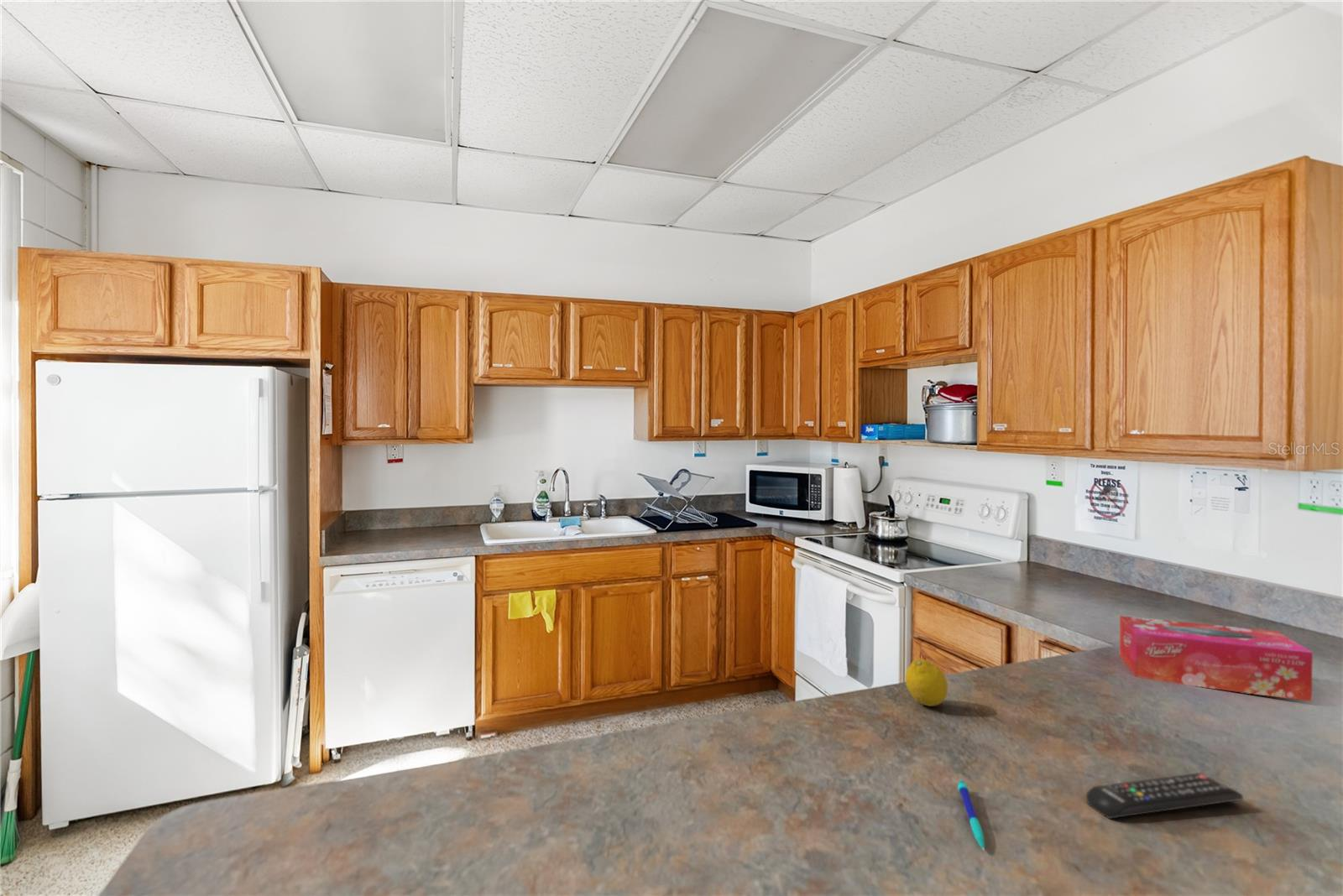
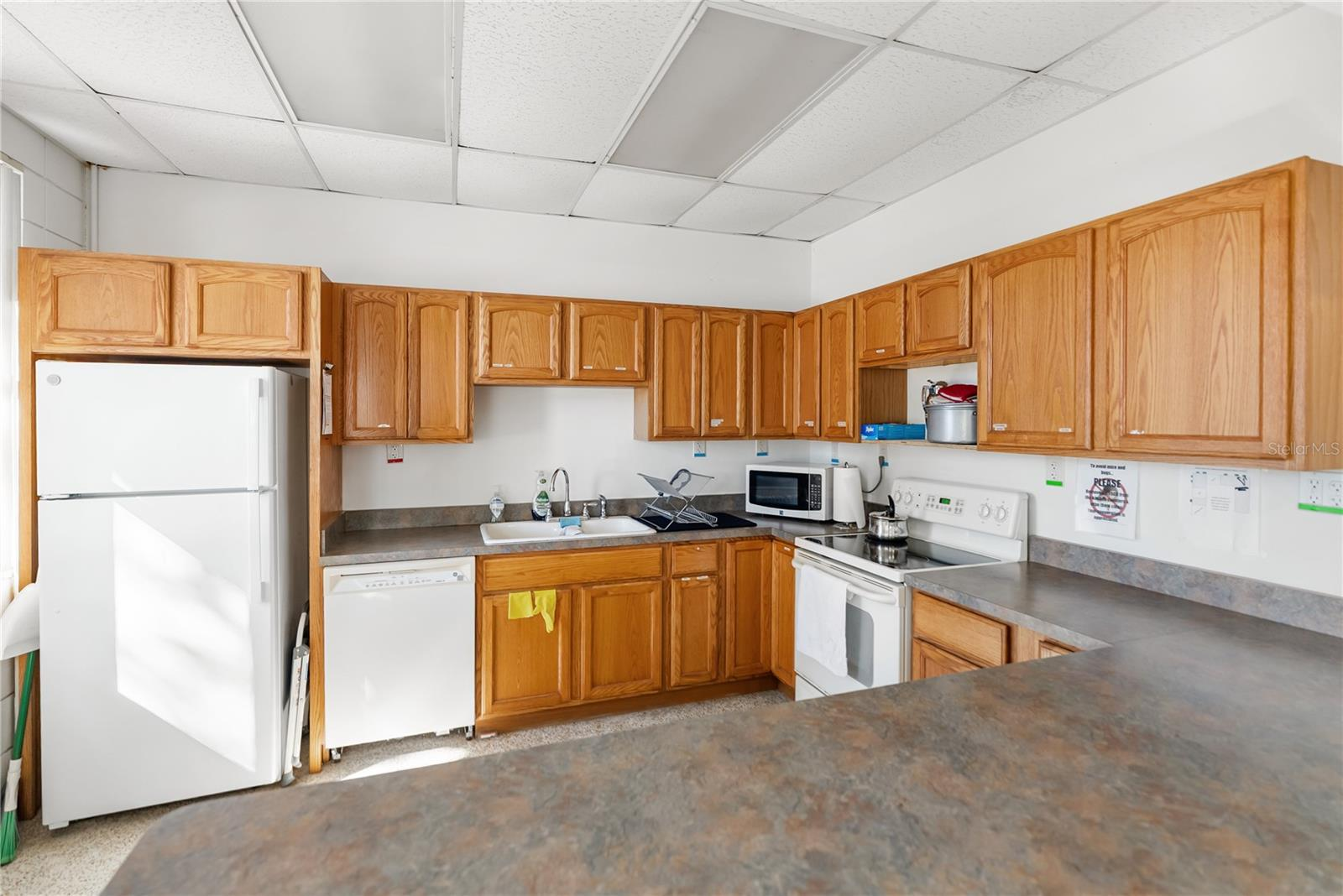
- pen [957,779,985,851]
- fruit [904,658,948,707]
- remote control [1085,772,1244,820]
- tissue box [1119,615,1314,702]
